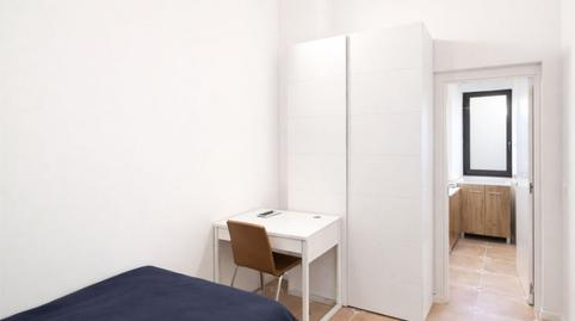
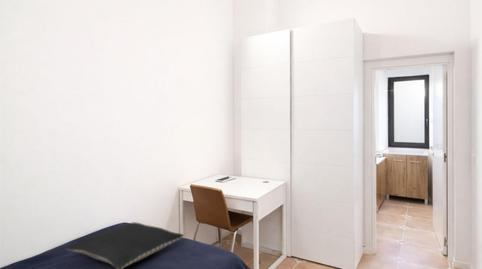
+ pillow [65,221,185,269]
